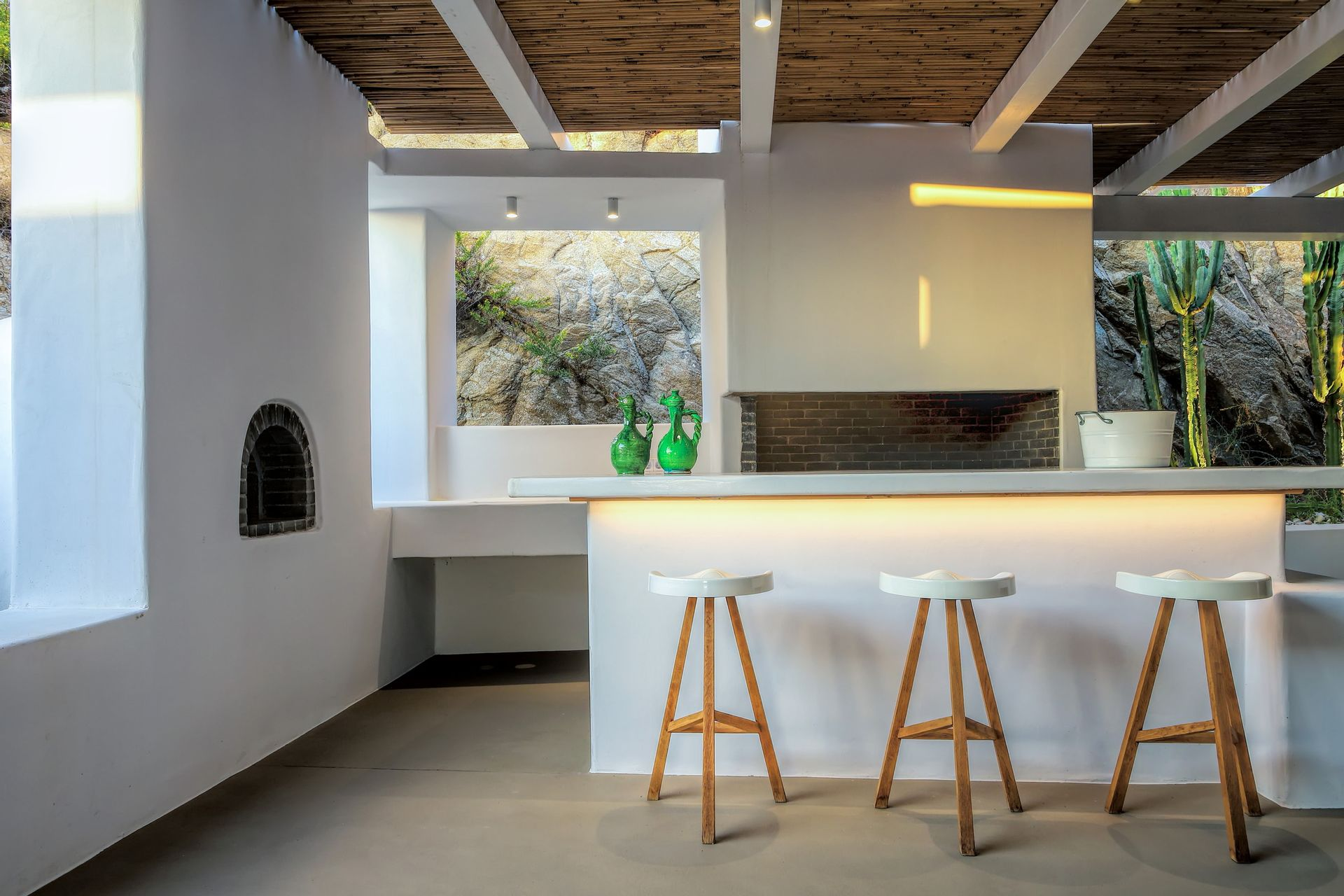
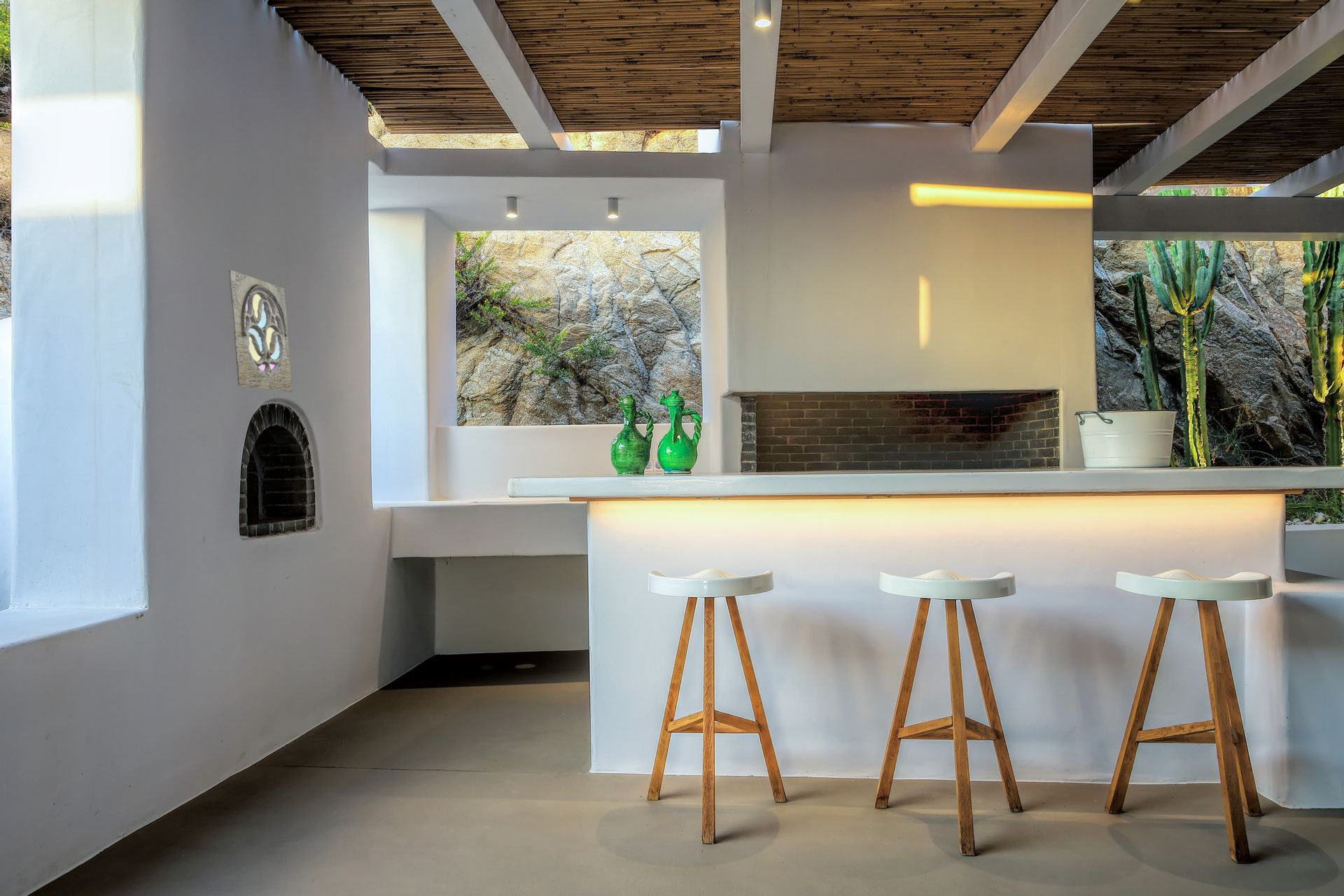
+ wall ornament [228,269,293,393]
